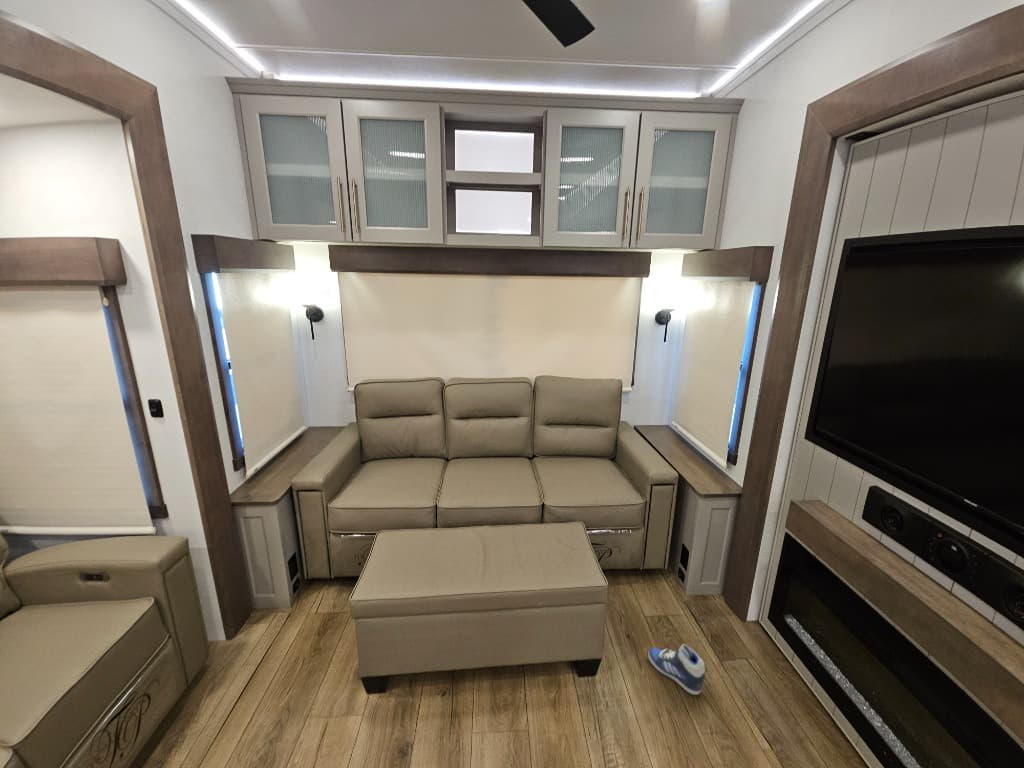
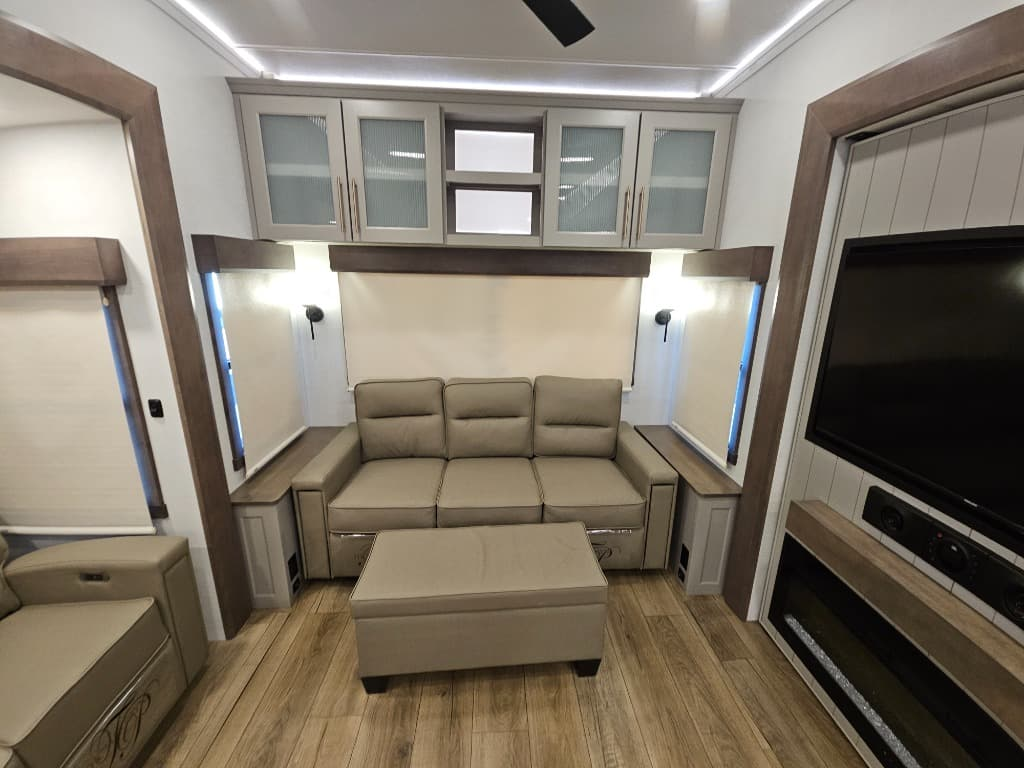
- sneaker [647,643,708,696]
